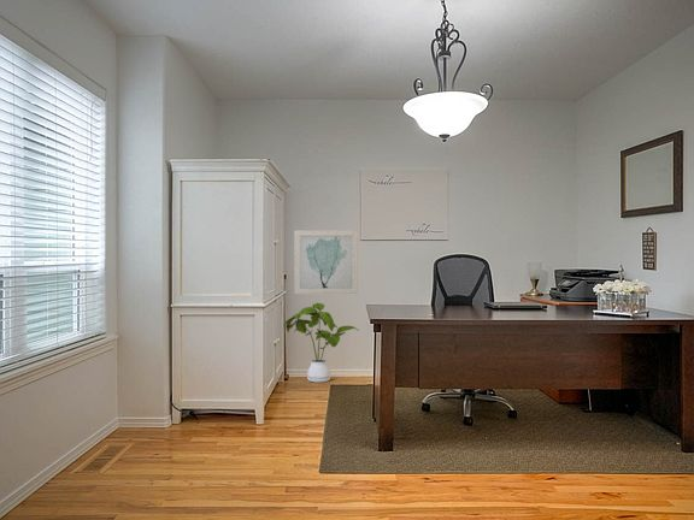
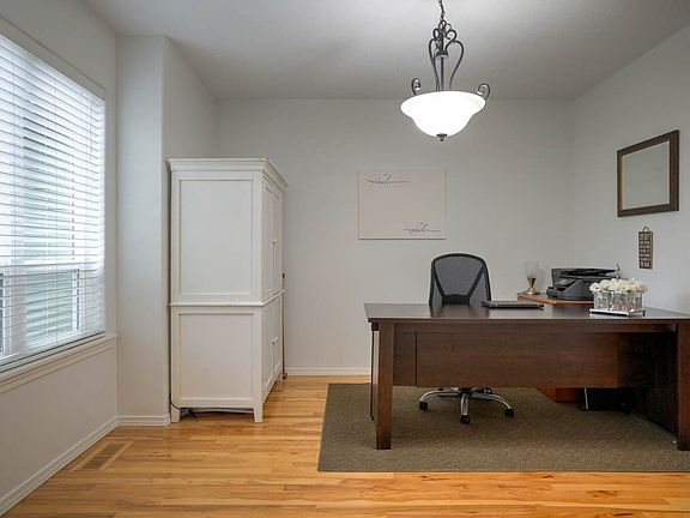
- wall art [293,229,358,295]
- house plant [283,302,360,384]
